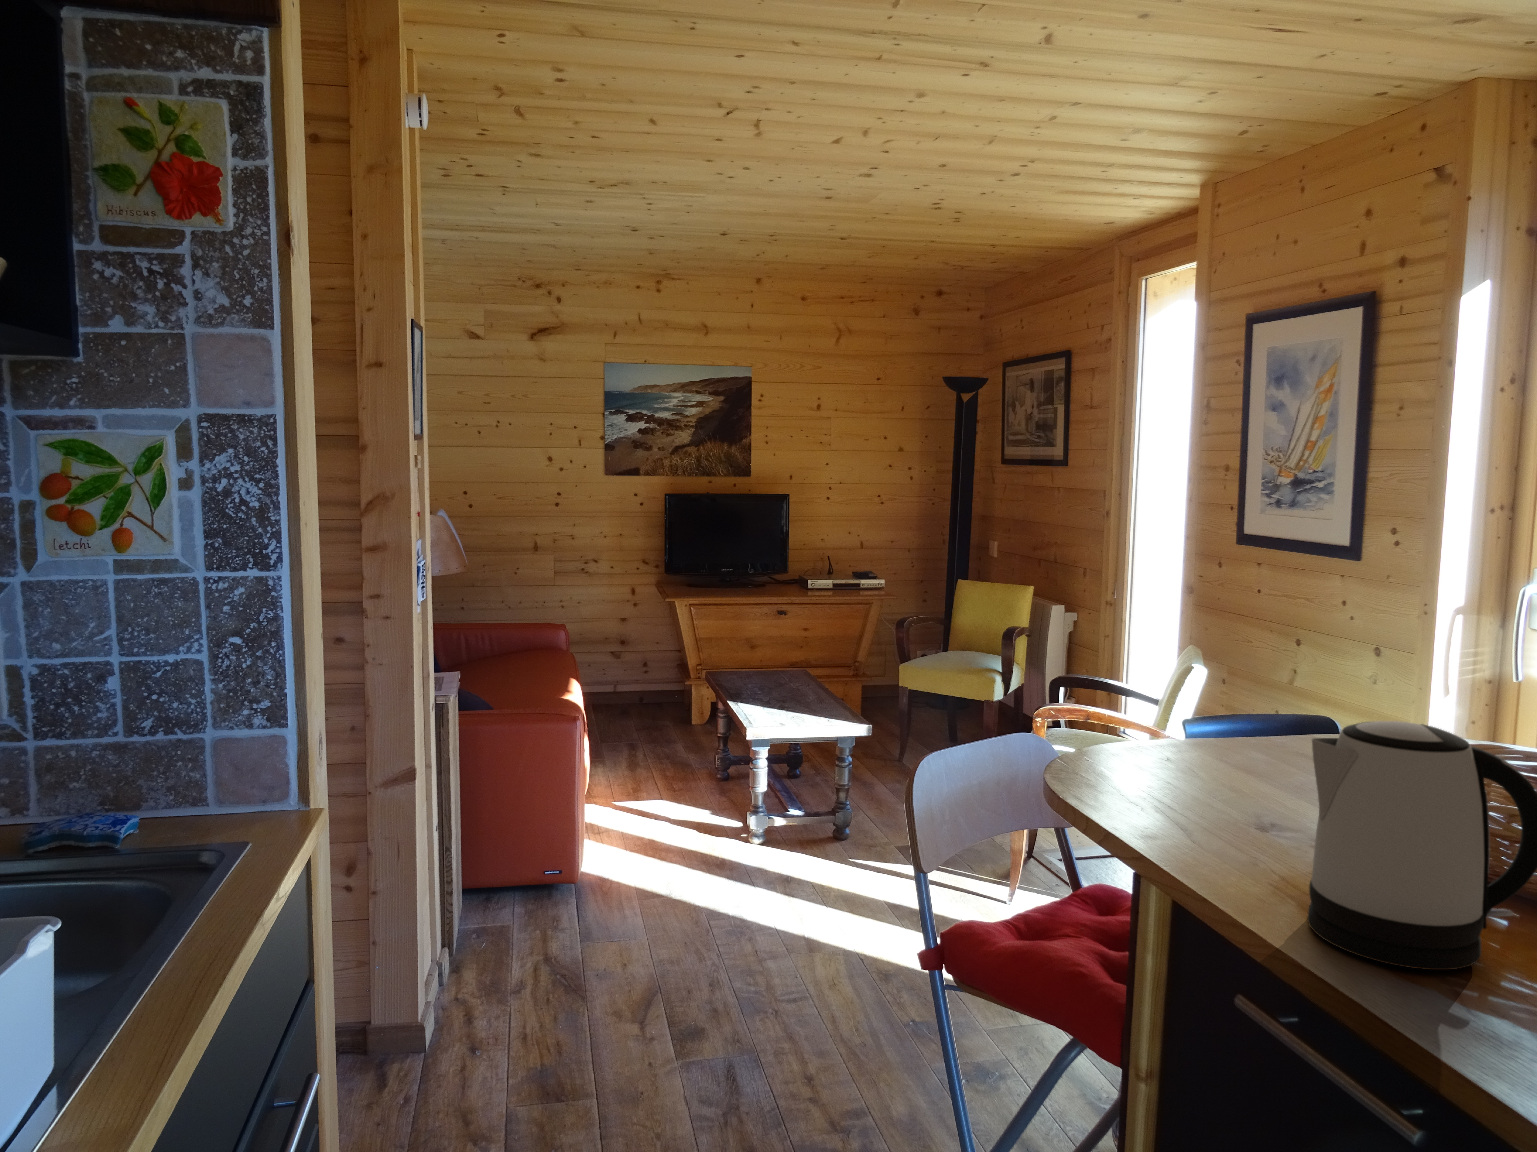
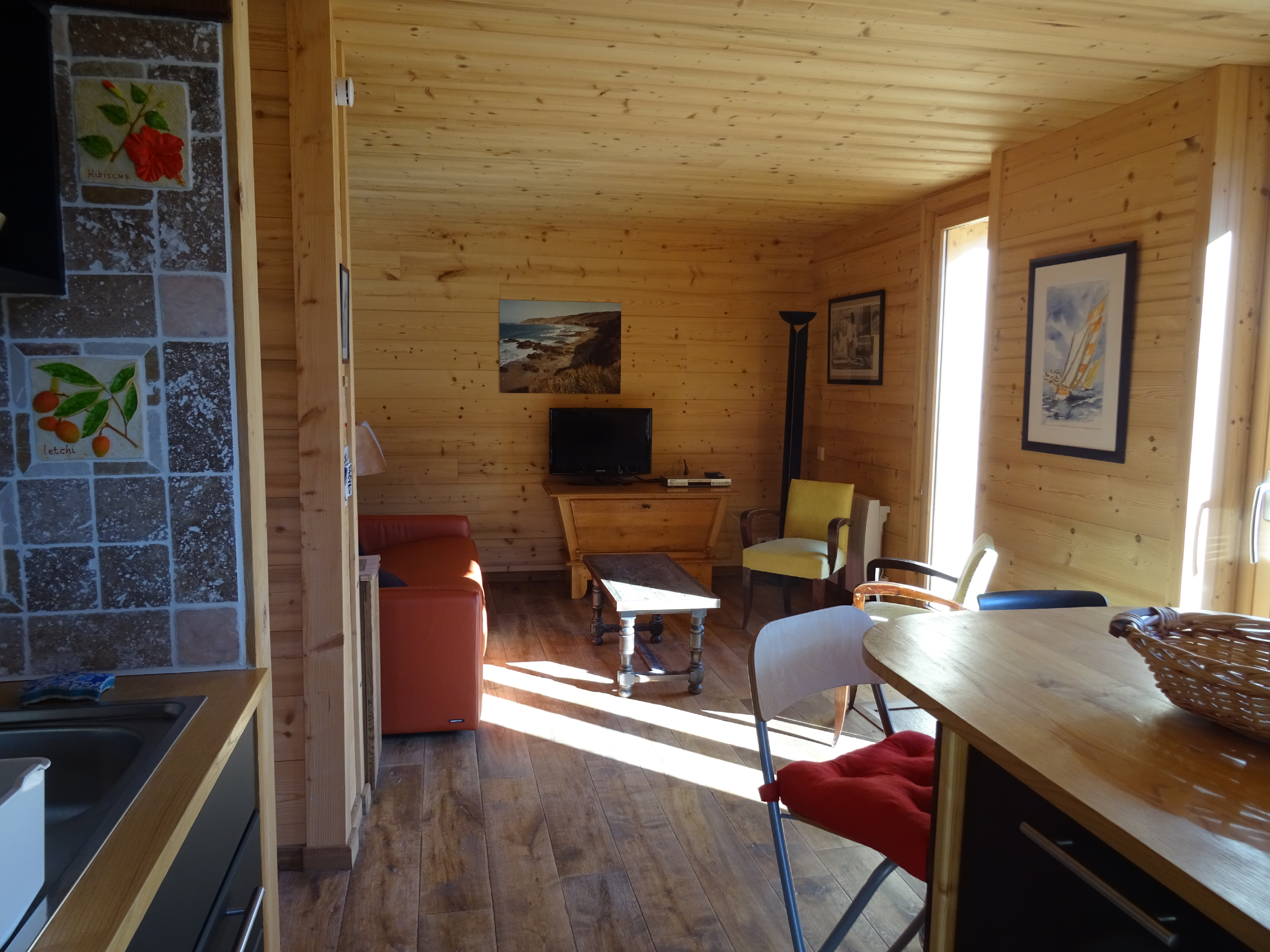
- kettle [1307,721,1537,970]
